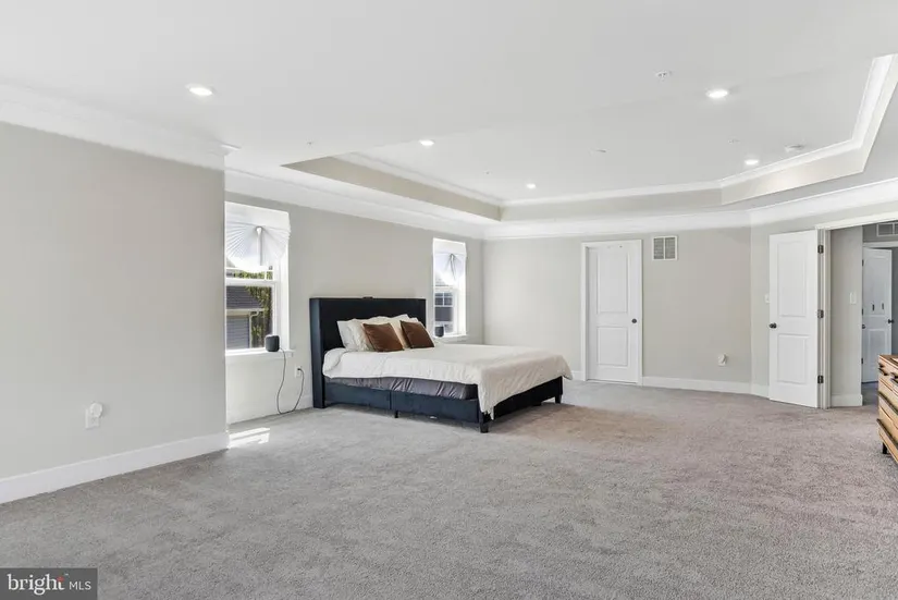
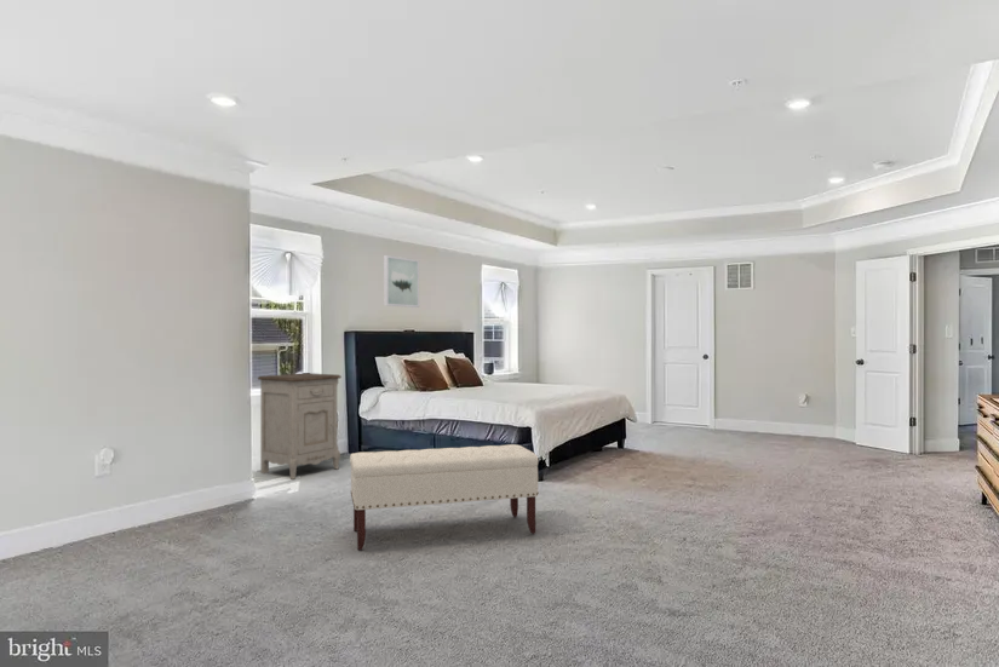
+ bench [349,443,540,551]
+ nightstand [257,372,343,481]
+ wall art [383,254,420,309]
